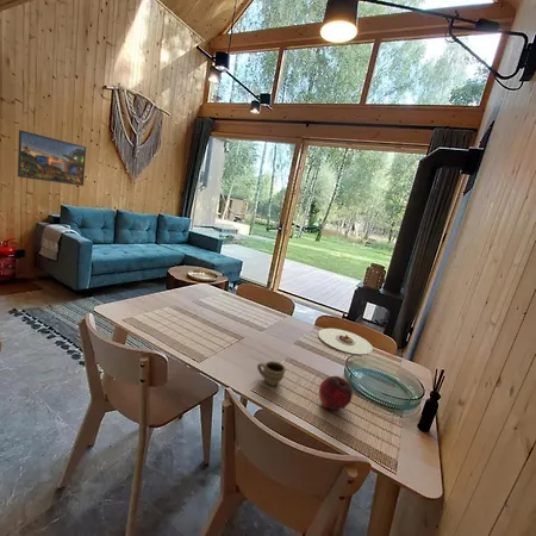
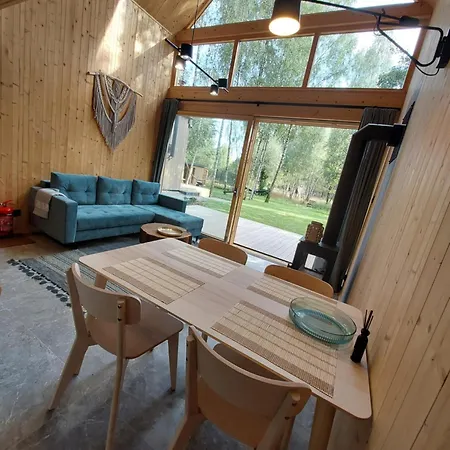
- fruit [318,375,354,411]
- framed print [17,129,87,187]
- plate [317,328,374,355]
- cup [256,360,287,387]
